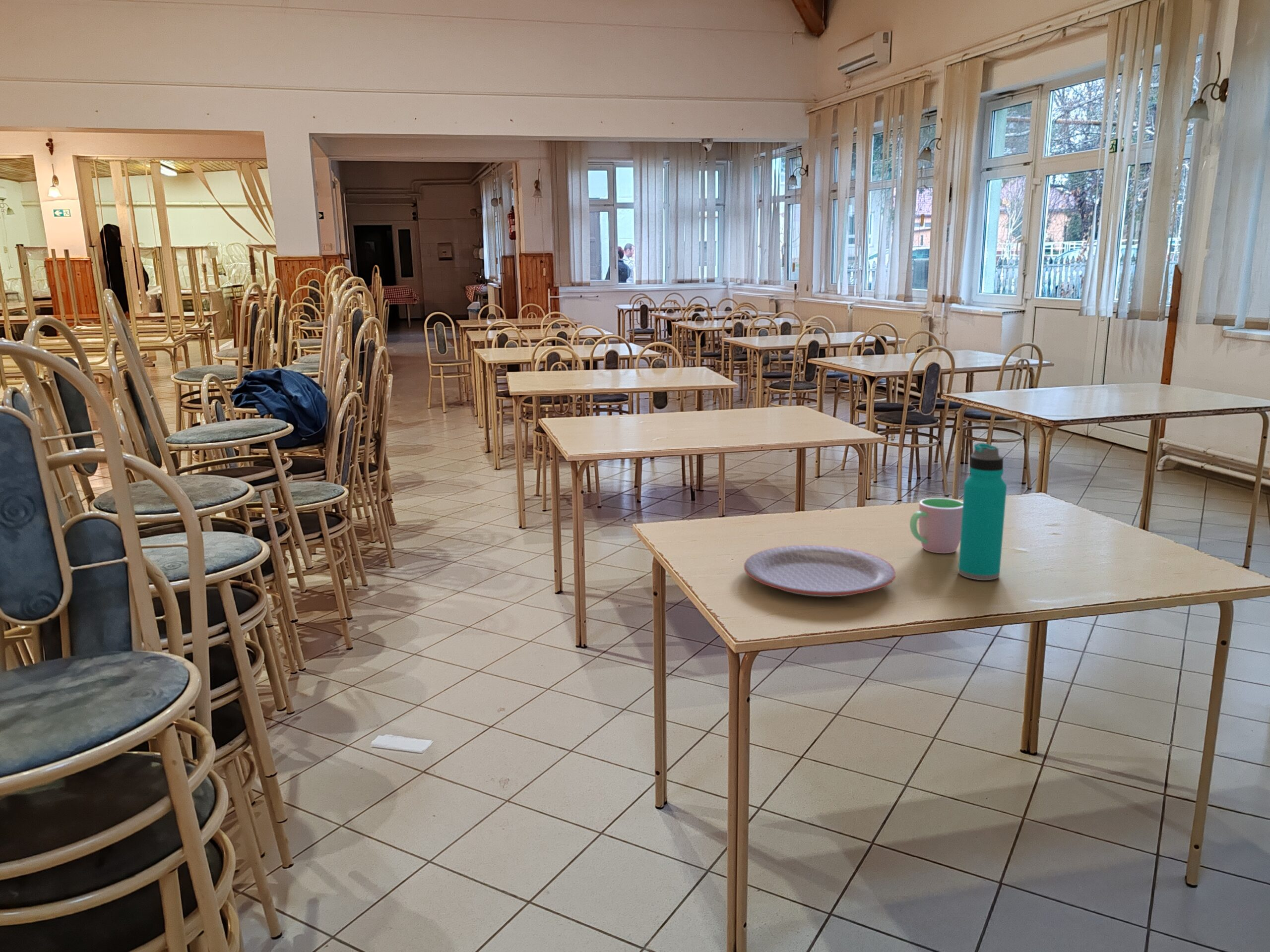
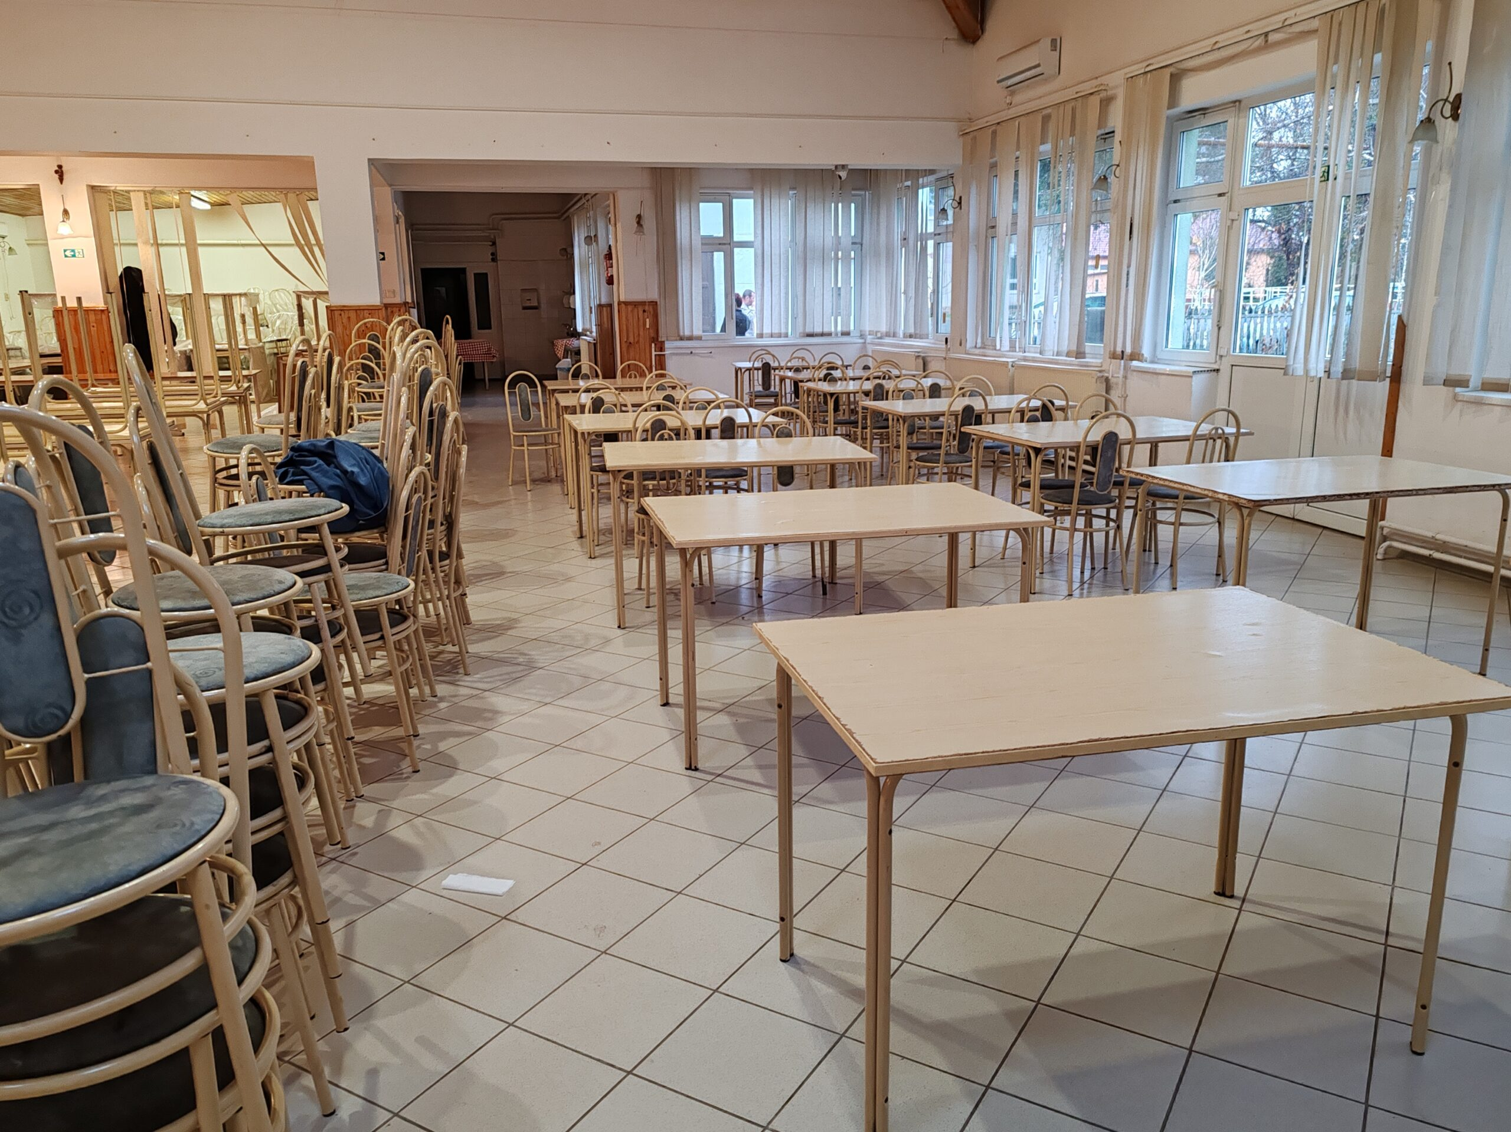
- cup [909,497,963,554]
- water bottle [957,443,1007,581]
- plate [744,544,896,597]
